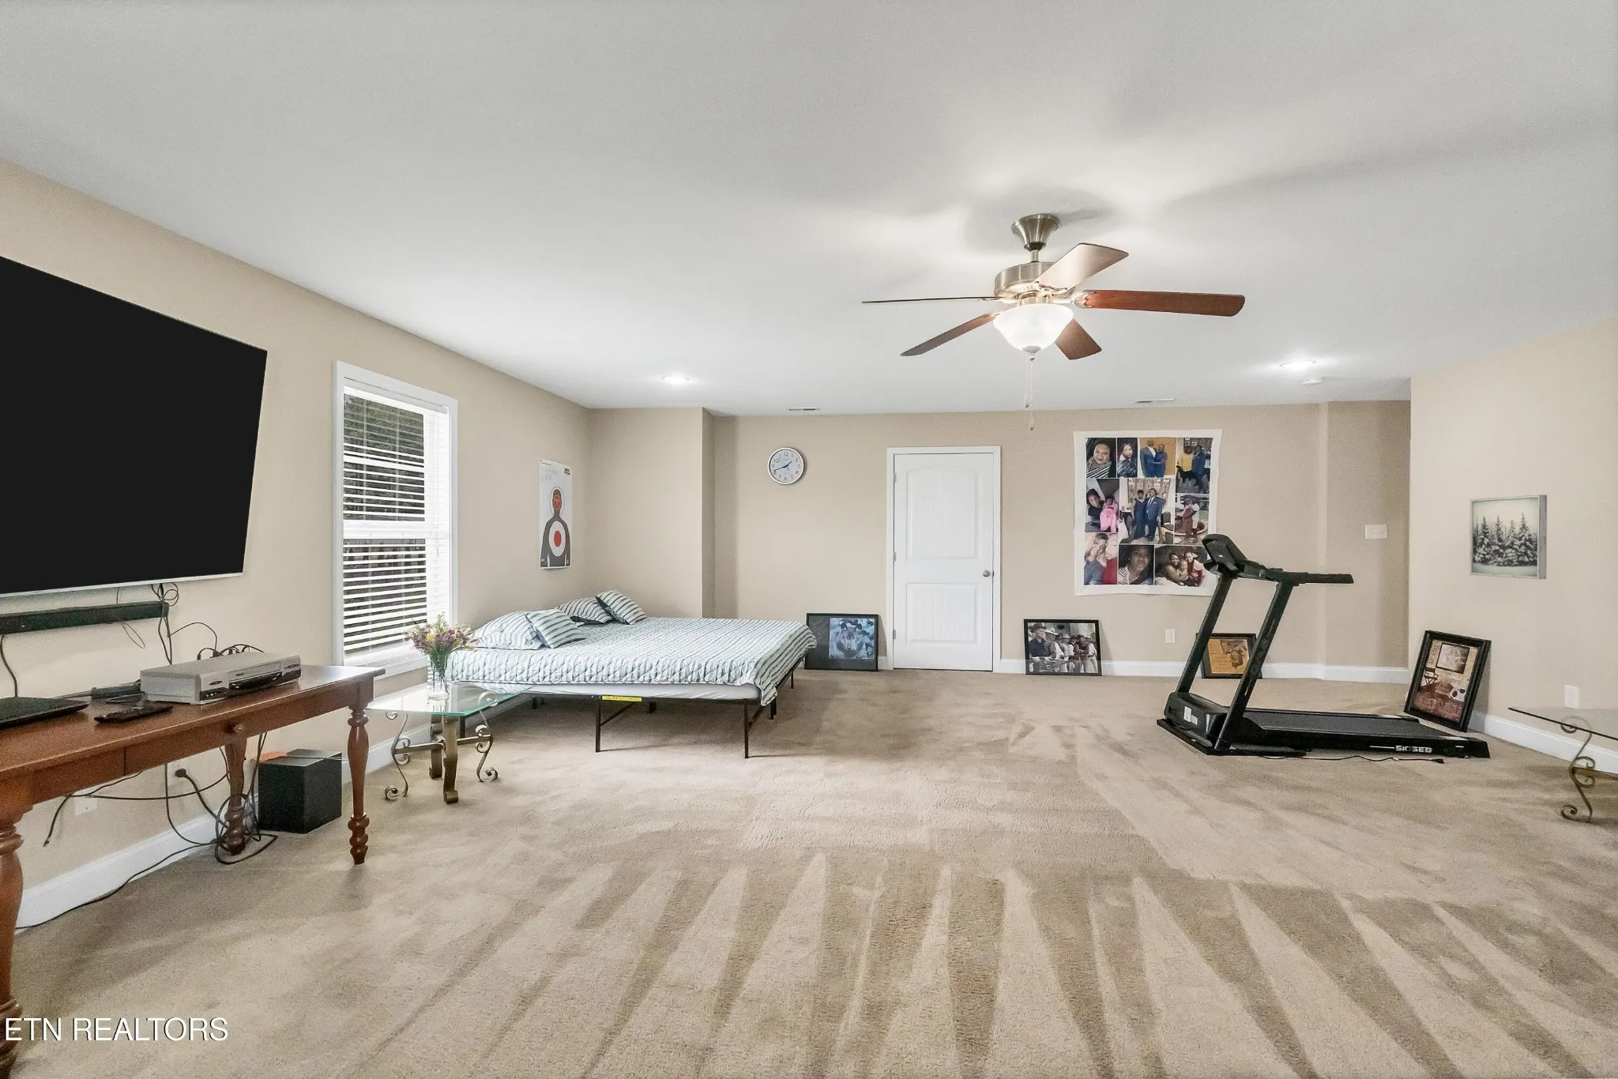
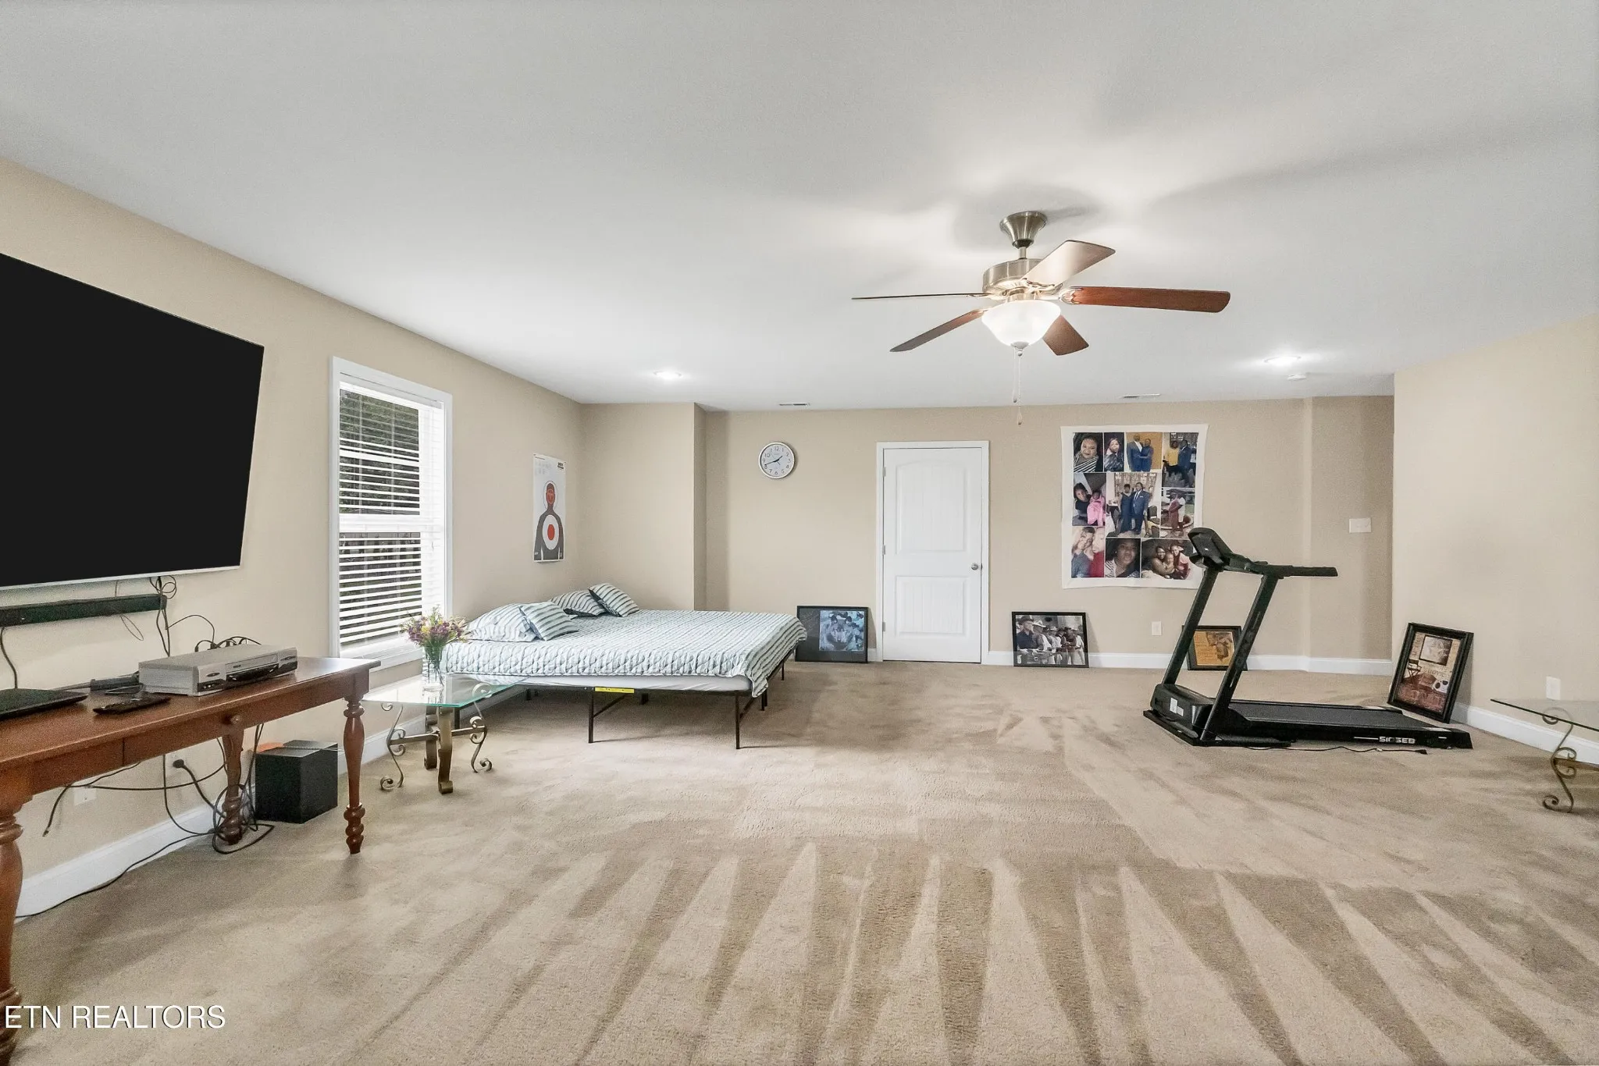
- wall art [1469,495,1548,579]
